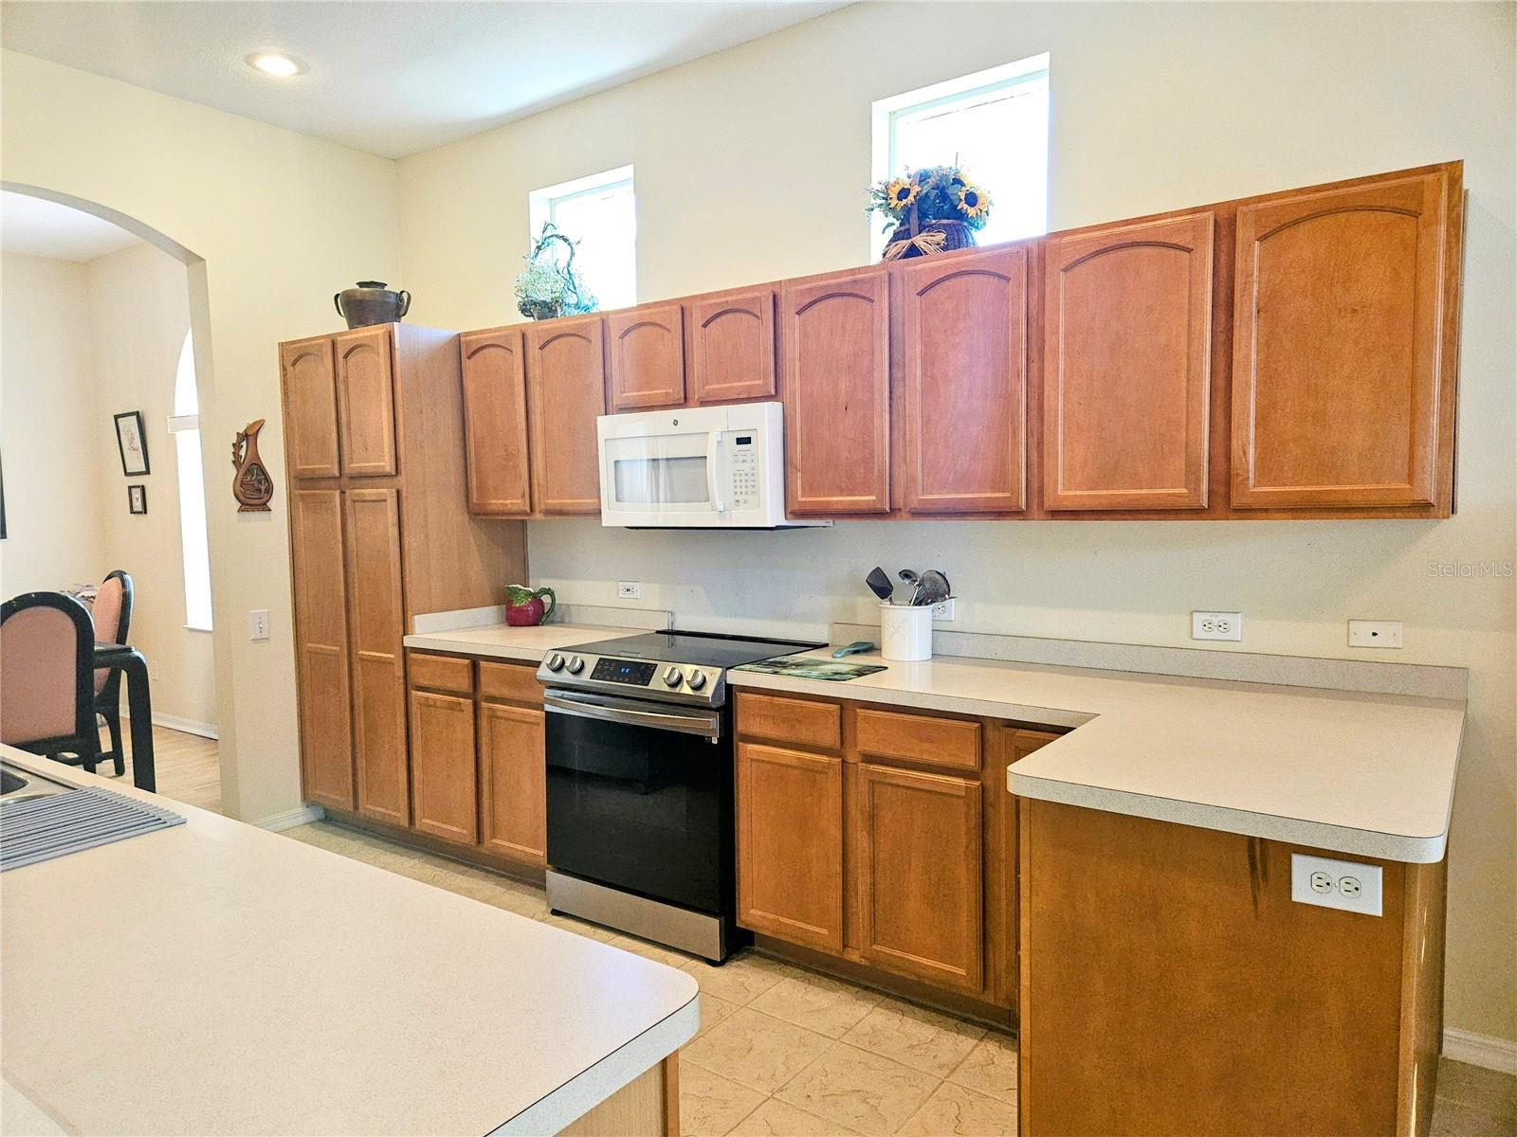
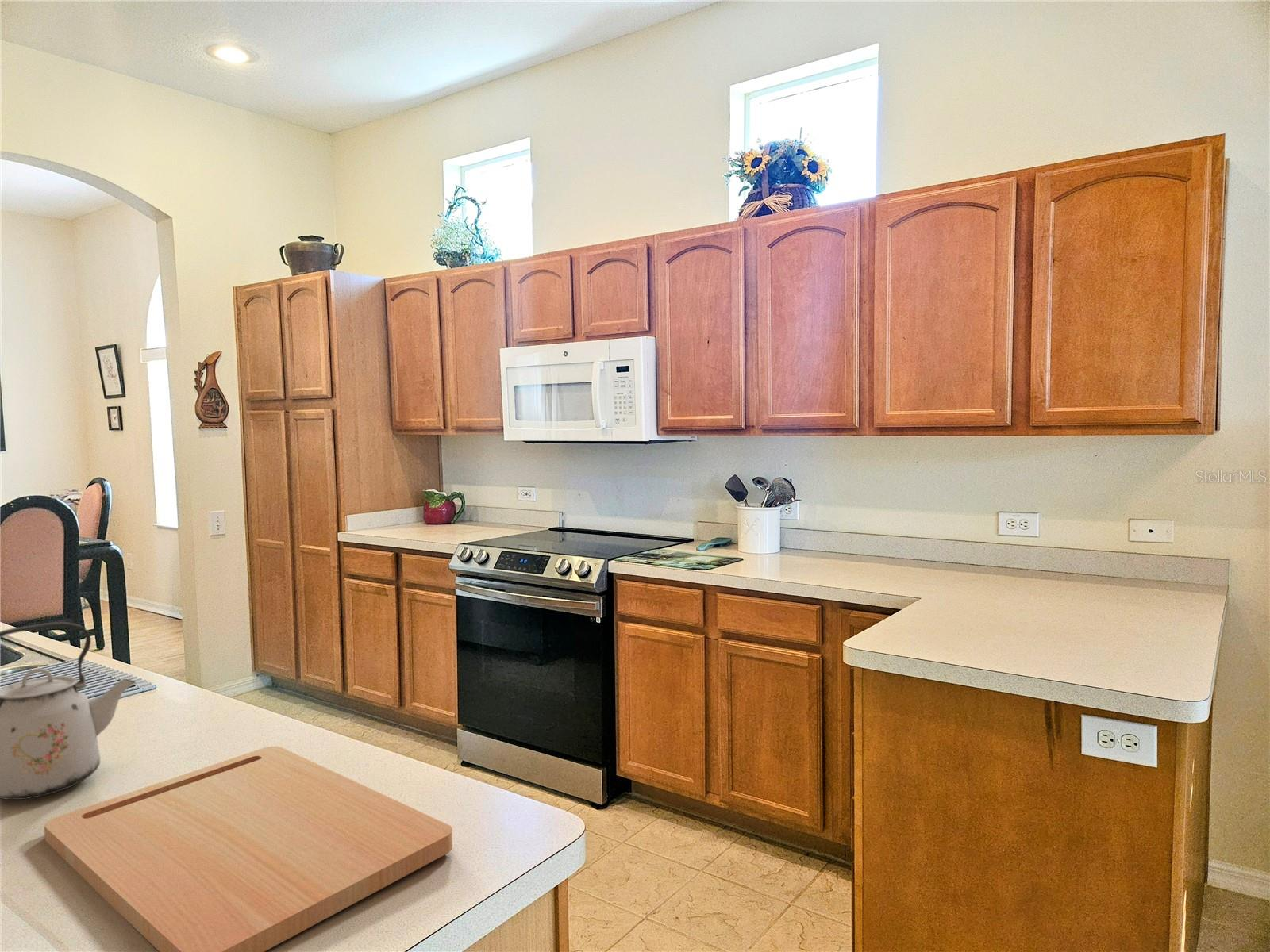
+ cutting board [44,746,453,952]
+ kettle [0,621,137,800]
